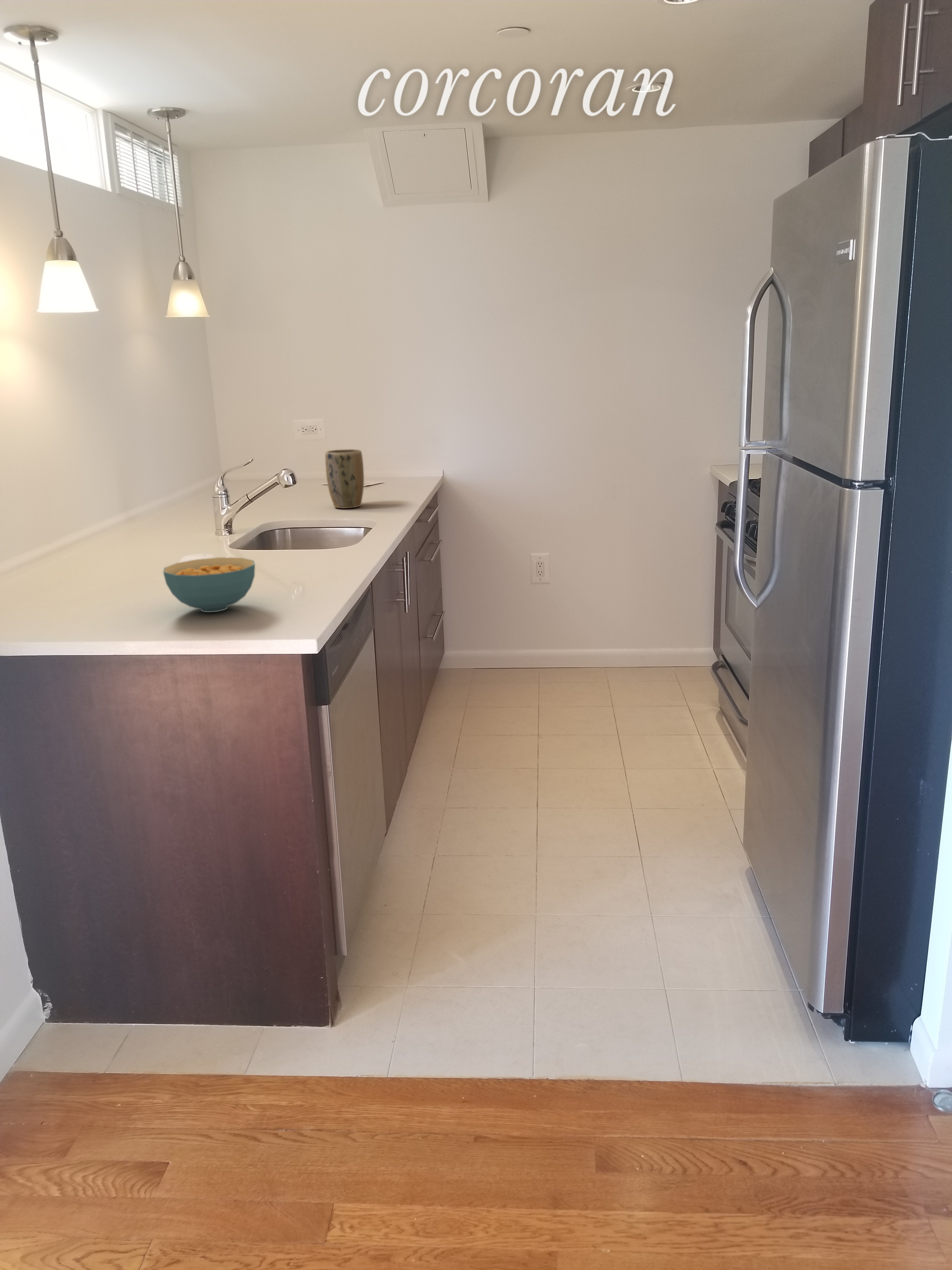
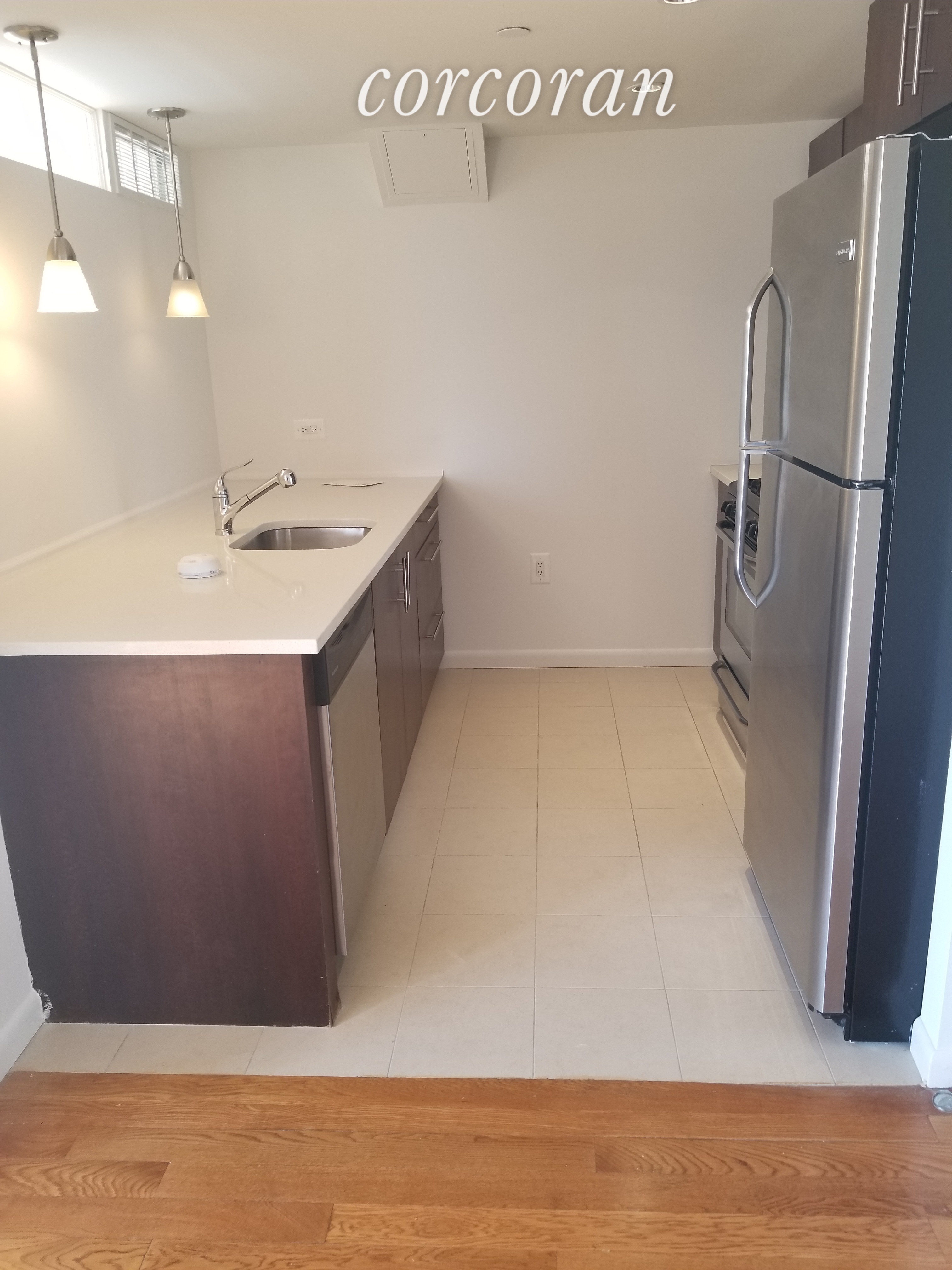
- cereal bowl [163,557,255,613]
- plant pot [325,449,364,509]
